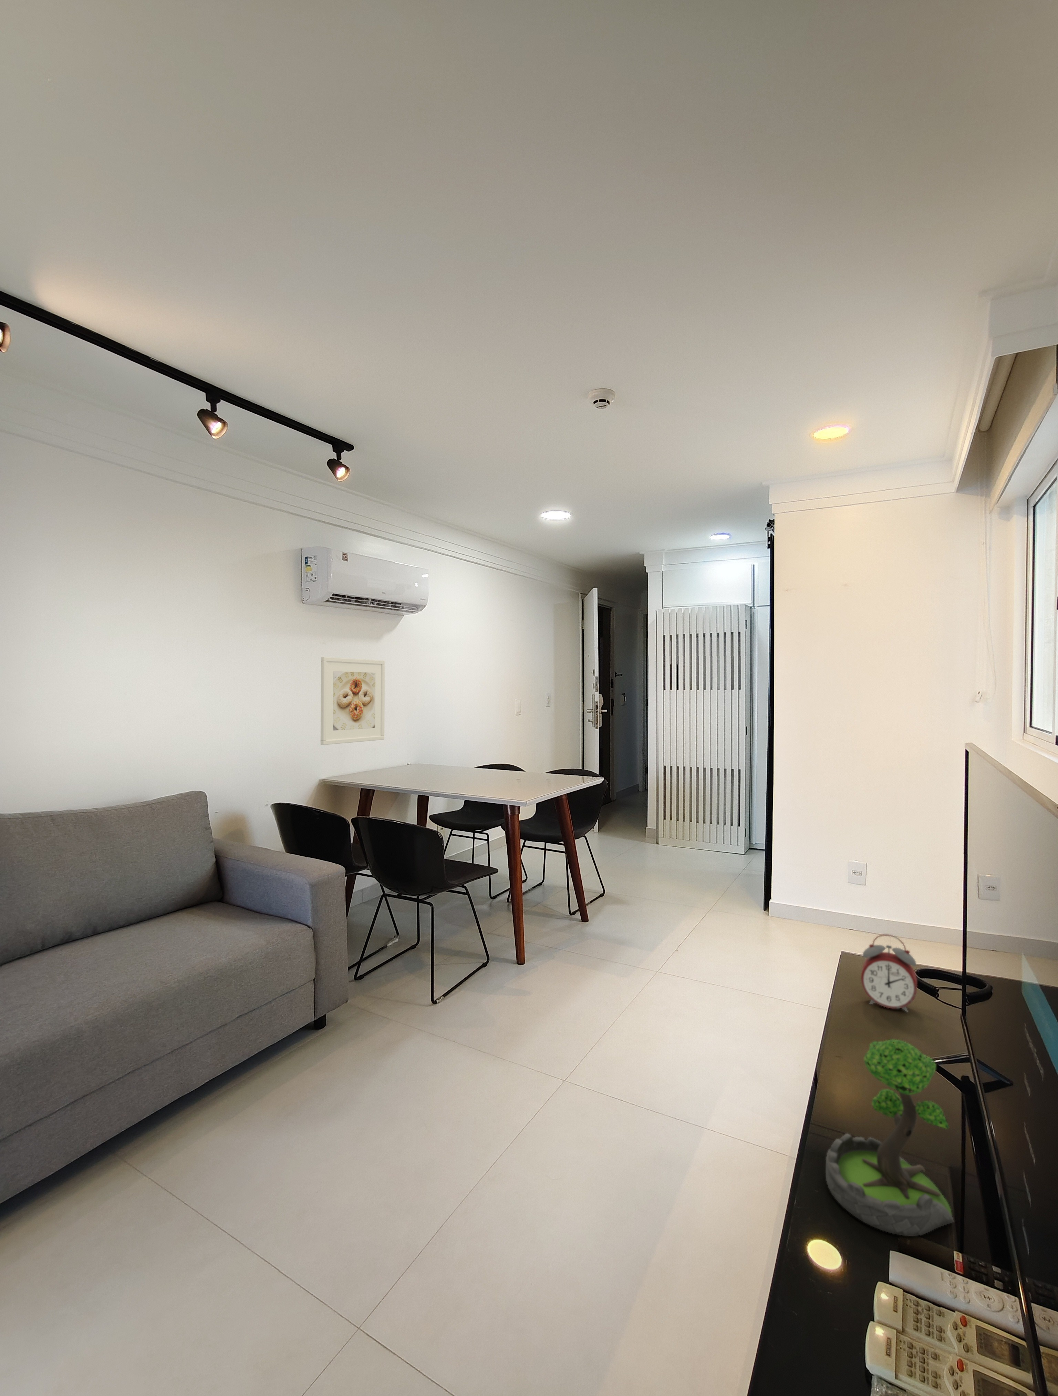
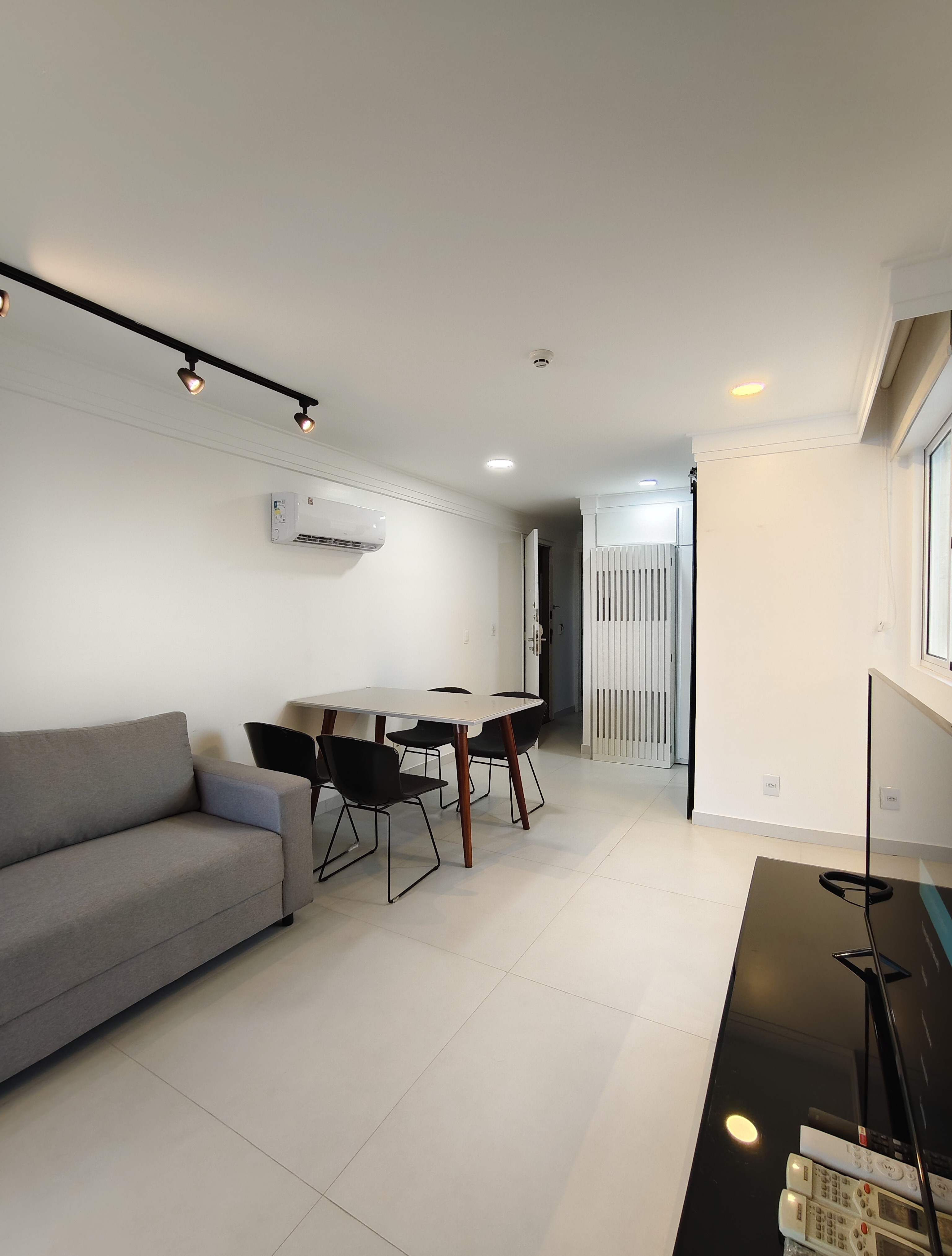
- alarm clock [860,934,918,1013]
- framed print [320,657,385,746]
- plant [826,1039,955,1236]
